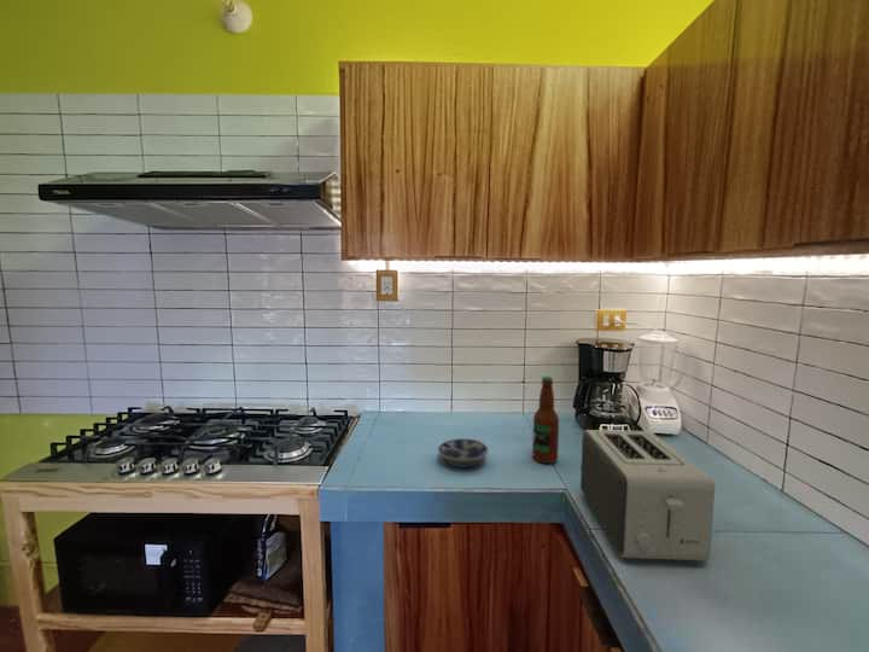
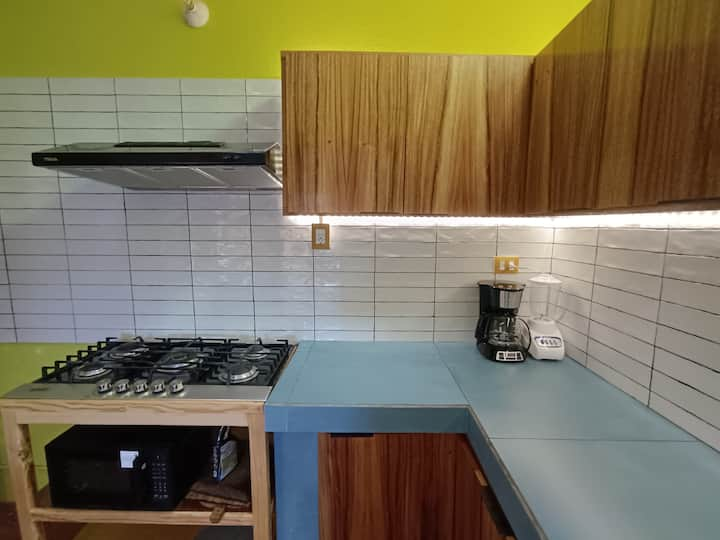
- bottle [531,376,560,465]
- toaster [579,429,716,563]
- bowl [437,437,489,468]
